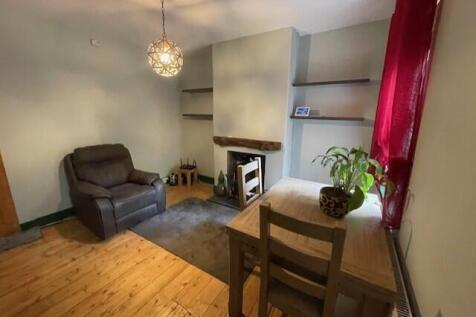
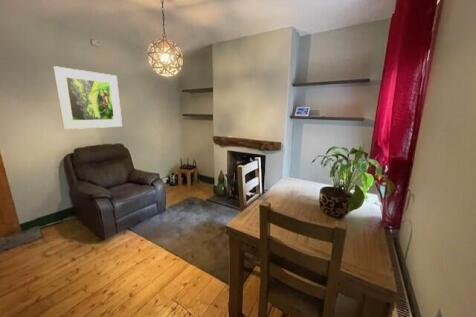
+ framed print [52,65,123,130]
